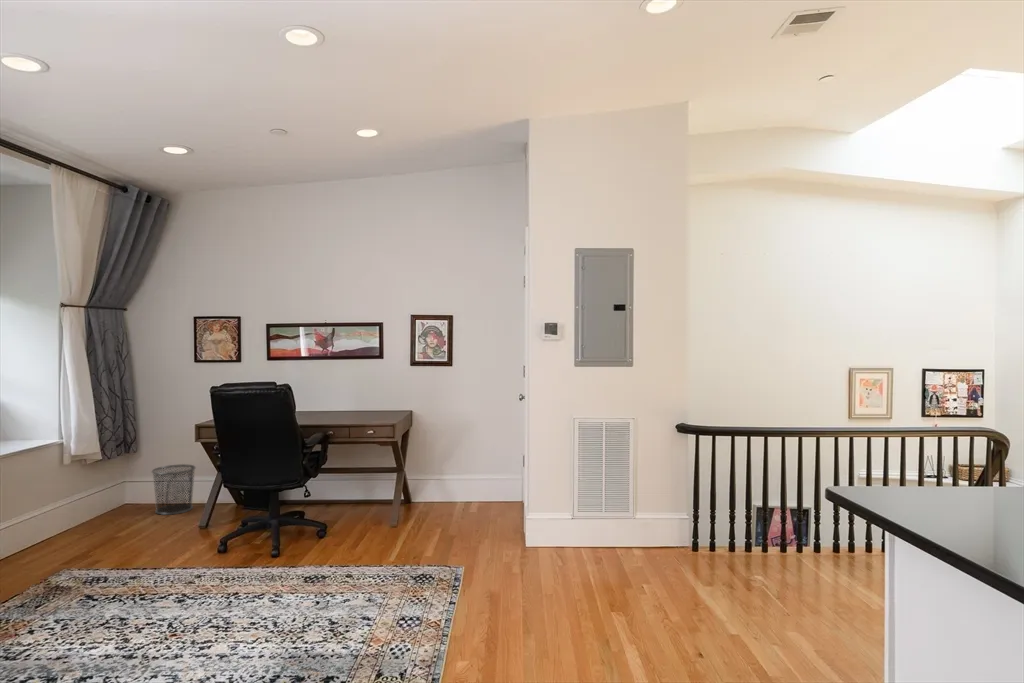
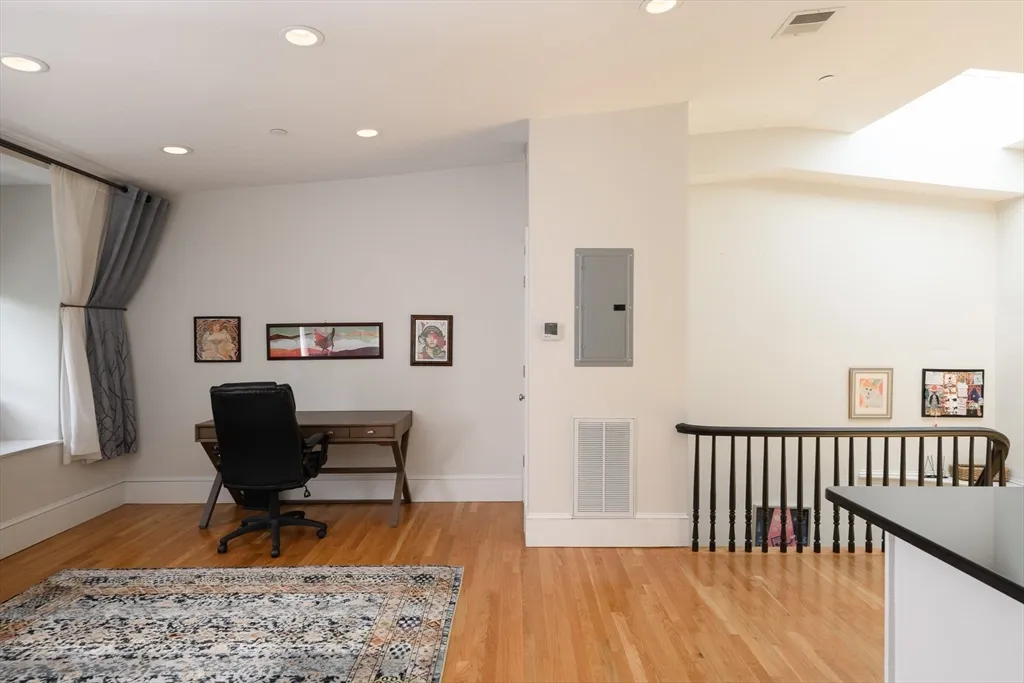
- waste bin [150,463,197,516]
